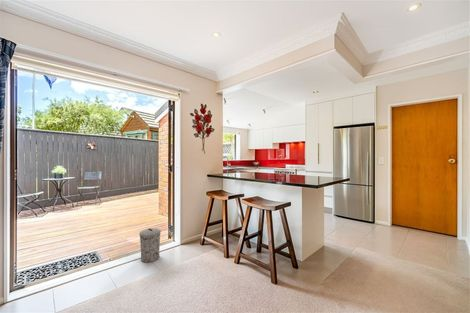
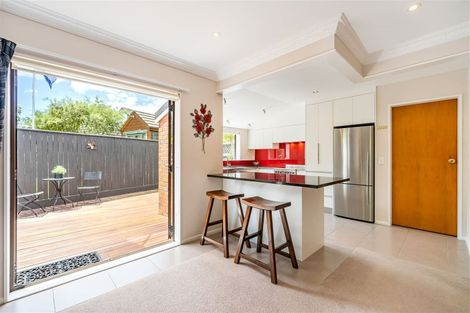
- trash can [138,227,162,263]
